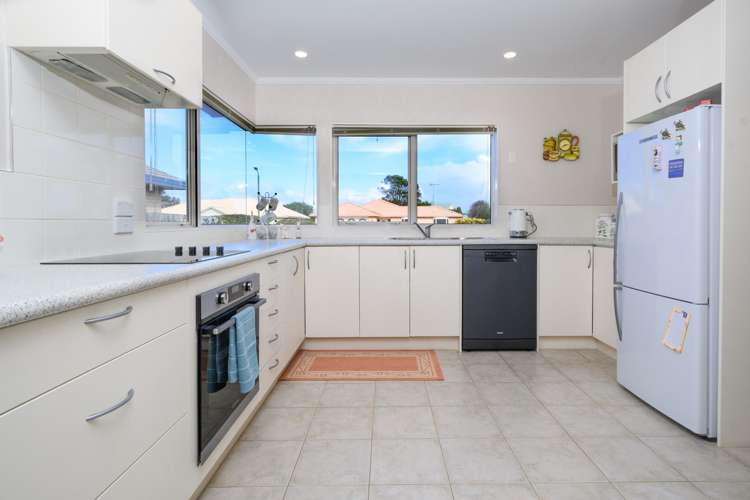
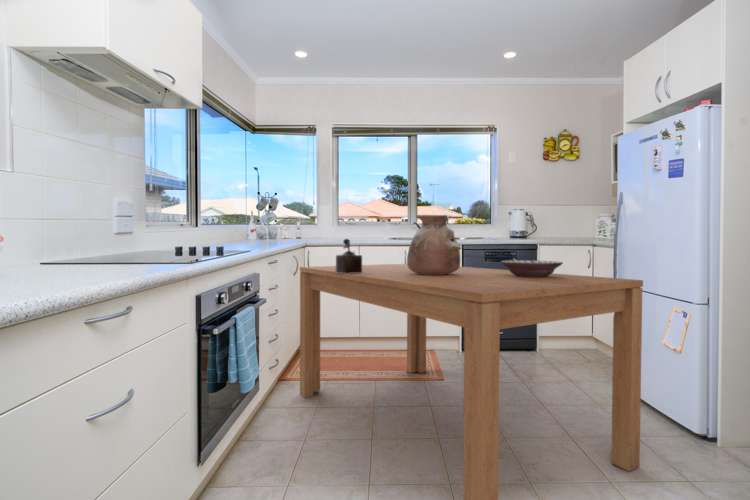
+ vase [406,214,463,275]
+ dining table [299,263,644,500]
+ decorative bowl [500,259,564,277]
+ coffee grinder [335,238,363,274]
